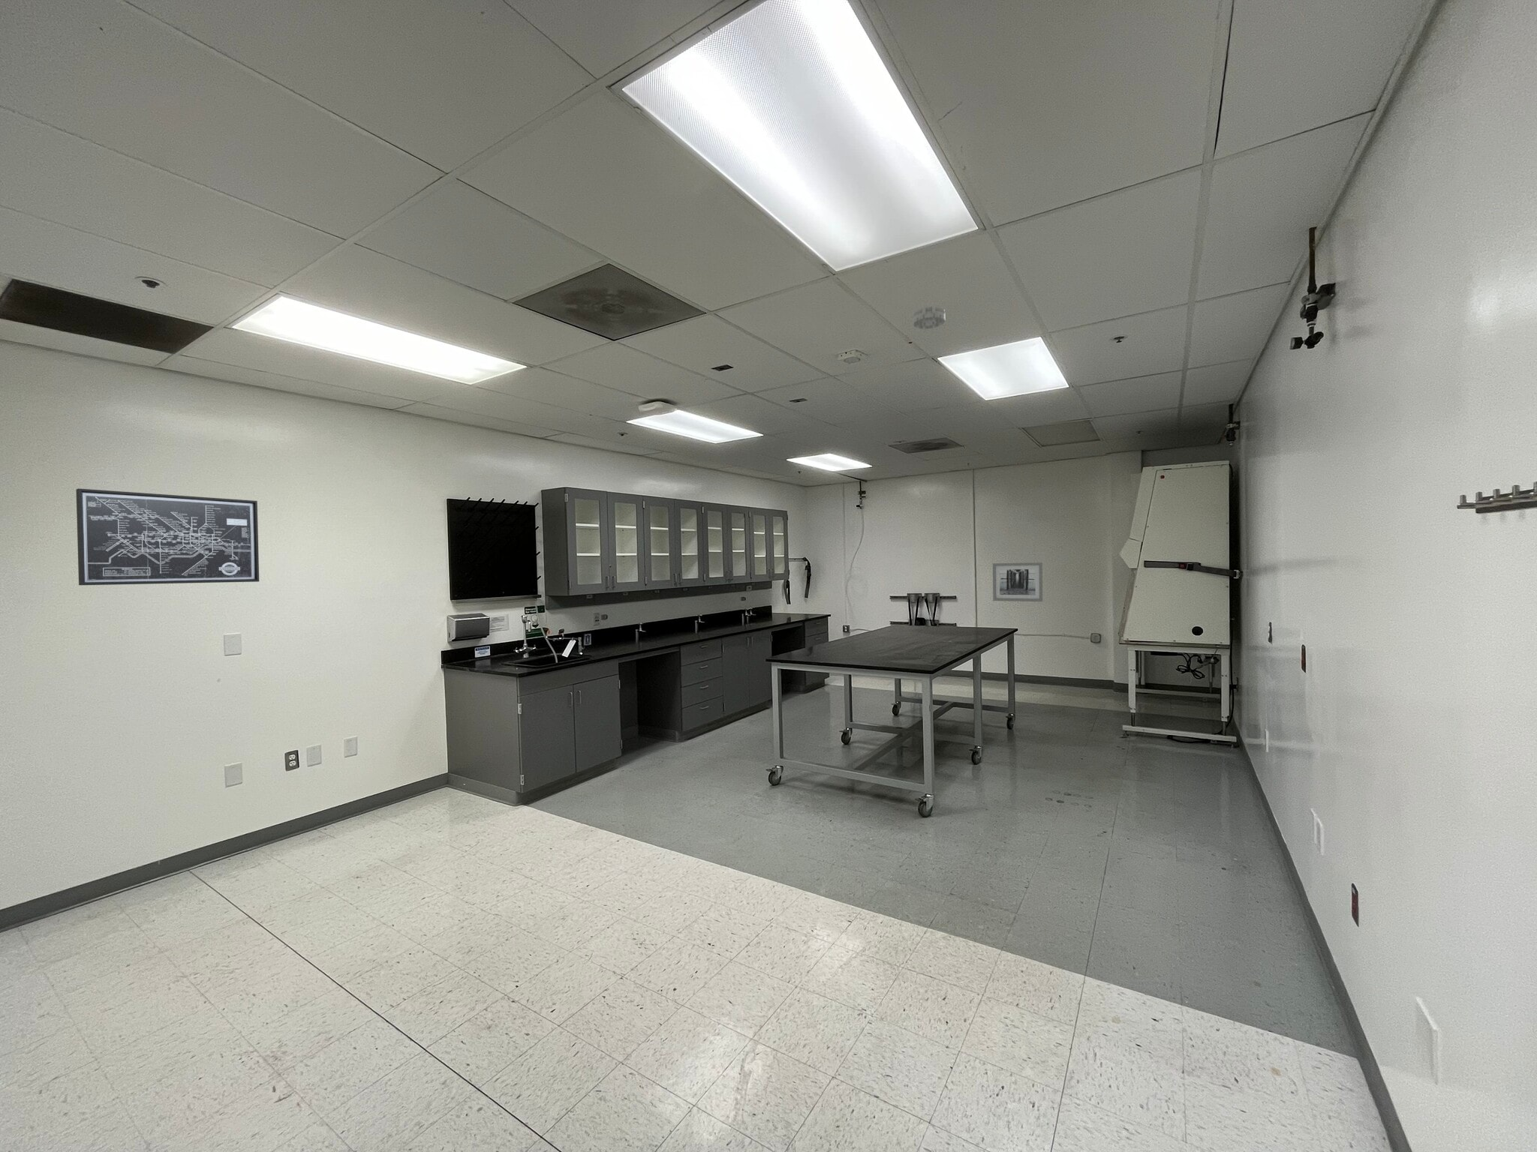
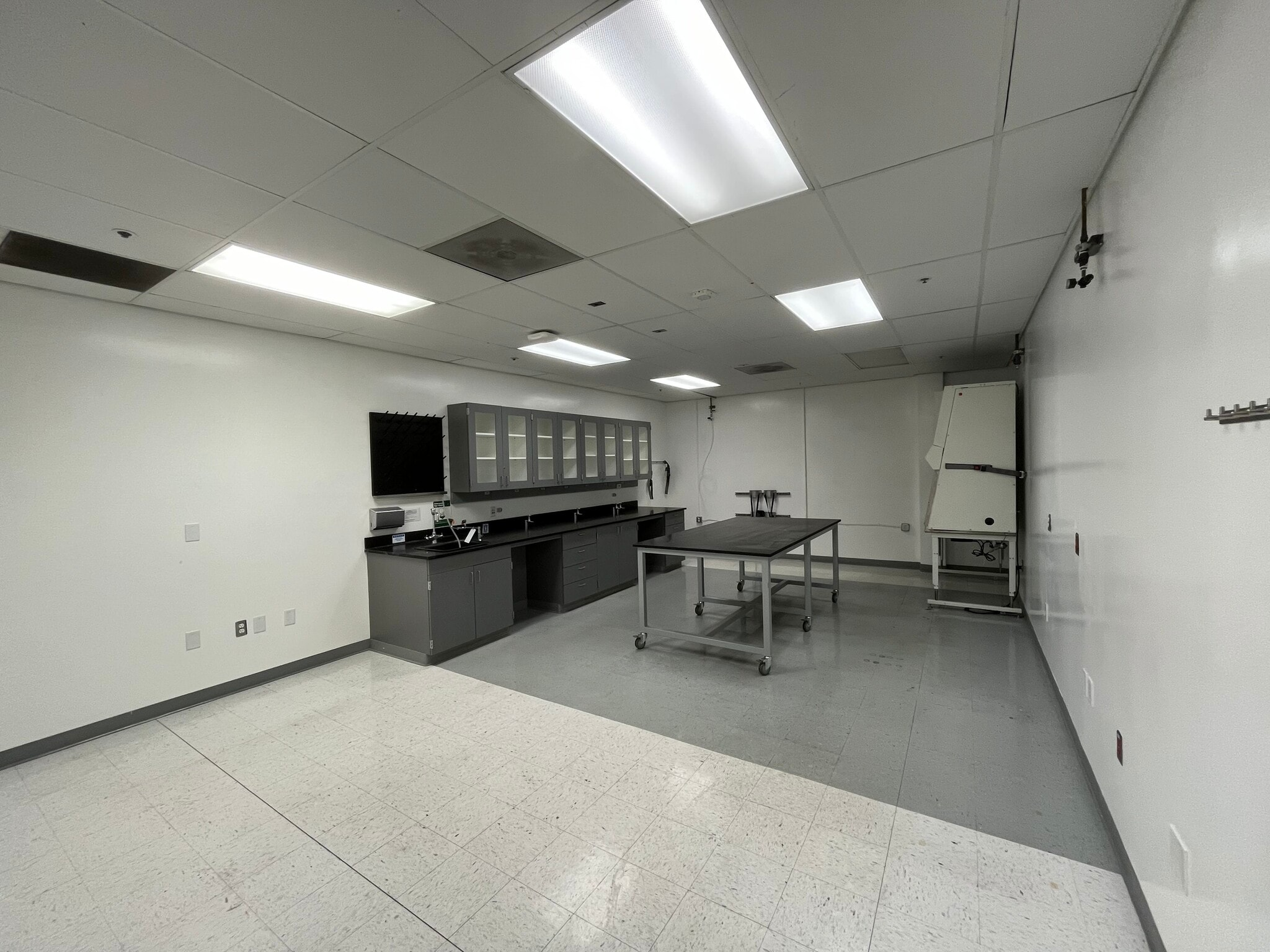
- wall art [992,561,1043,603]
- smoke detector [913,305,945,330]
- wall art [75,488,260,586]
